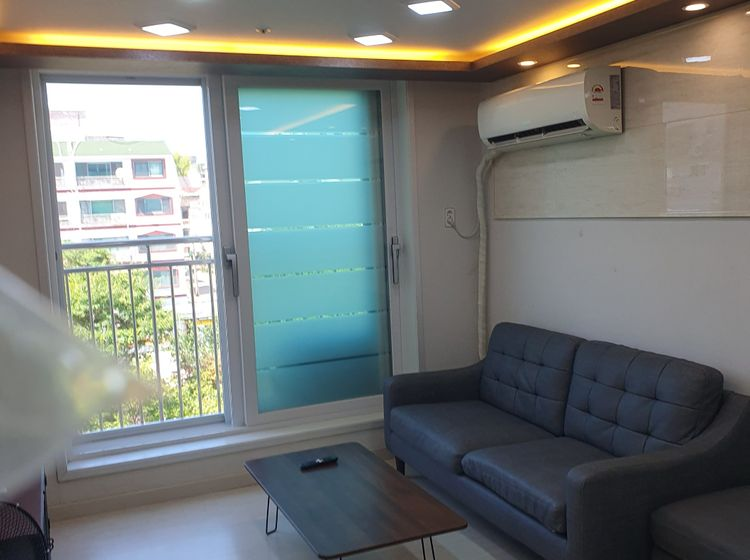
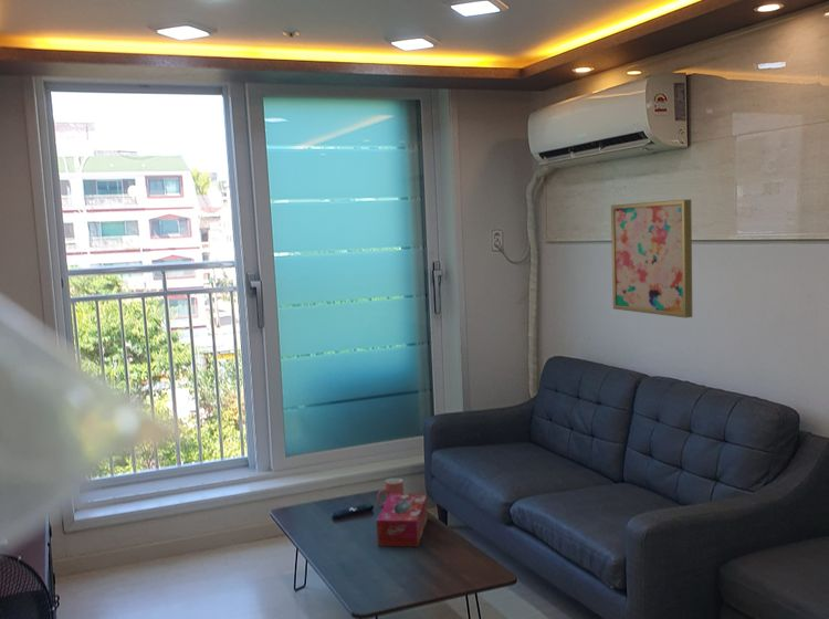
+ tissue box [376,493,429,547]
+ wall art [610,198,693,319]
+ mug [376,478,405,506]
